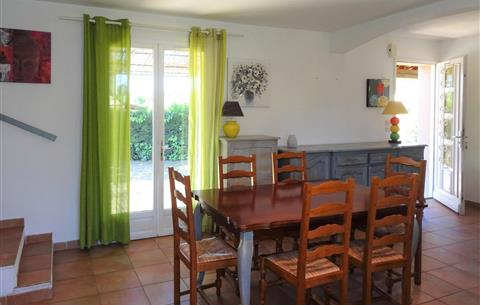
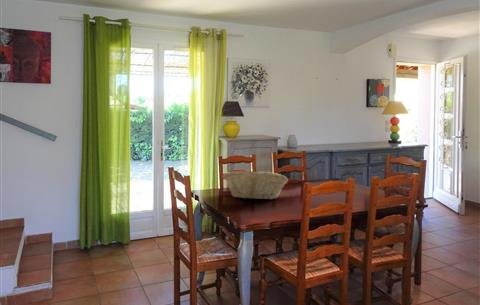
+ fruit basket [221,171,289,200]
